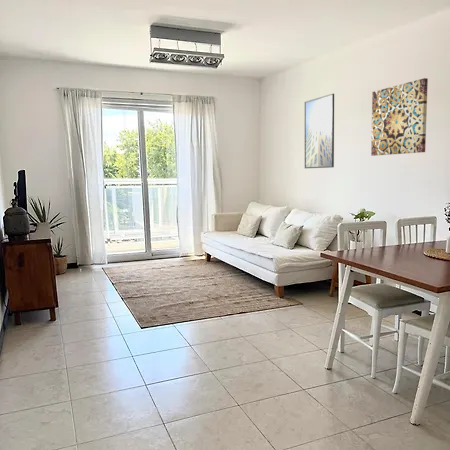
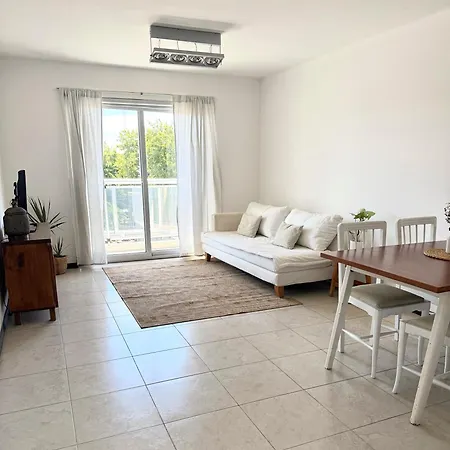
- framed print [303,93,335,169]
- wall art [370,77,429,157]
